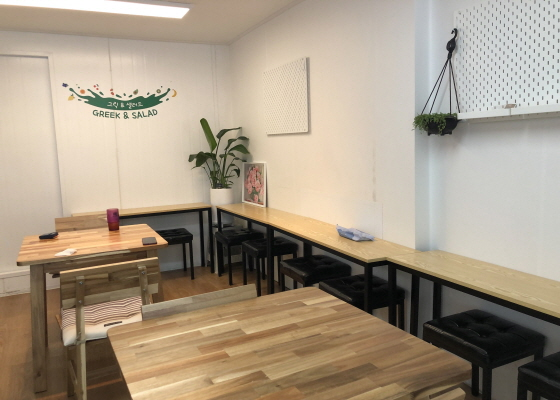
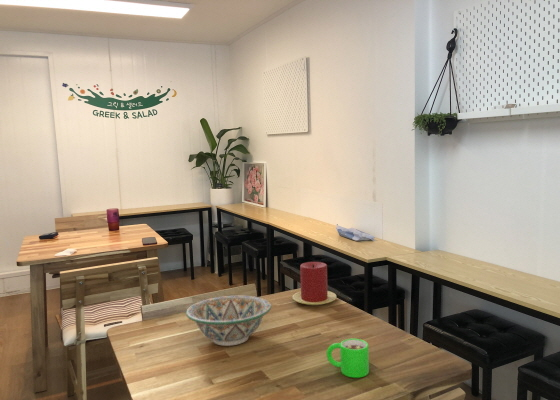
+ mug [326,338,370,379]
+ candle [291,261,338,306]
+ decorative bowl [185,295,272,347]
